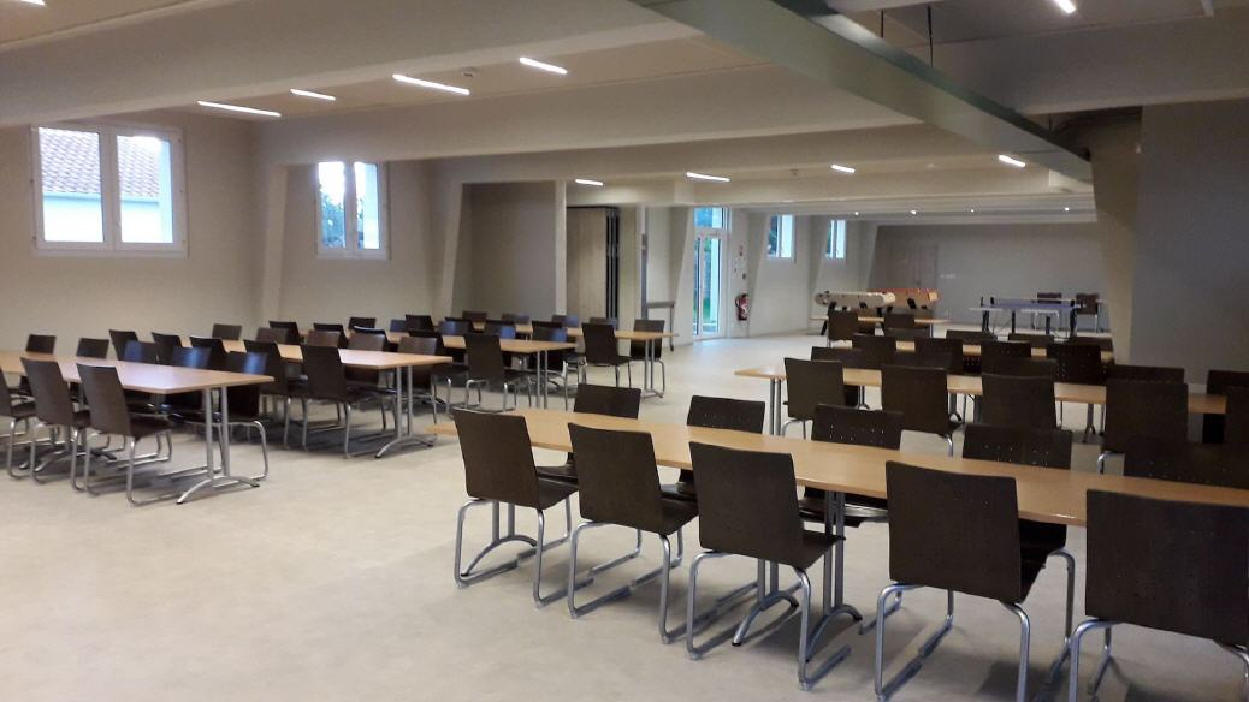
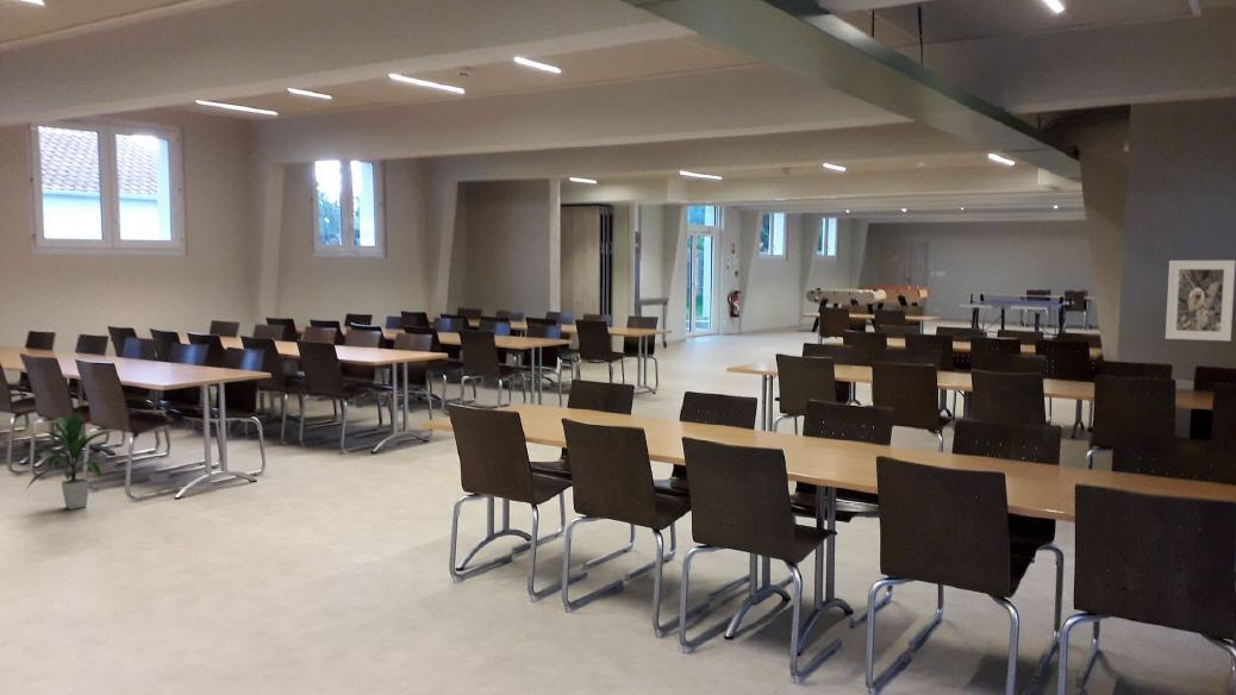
+ indoor plant [26,409,118,511]
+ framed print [1165,259,1236,342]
